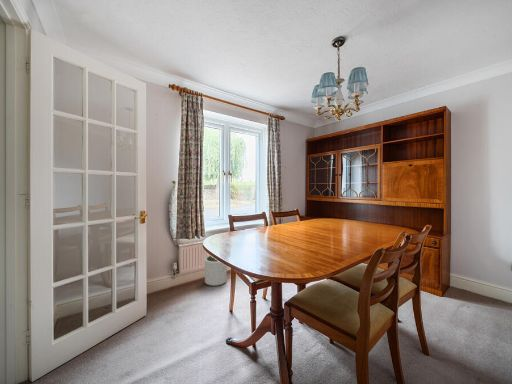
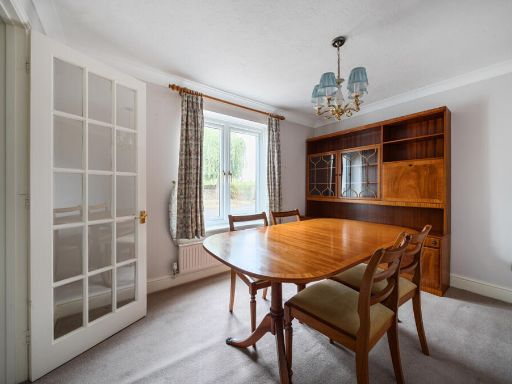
- plant pot [204,255,228,287]
